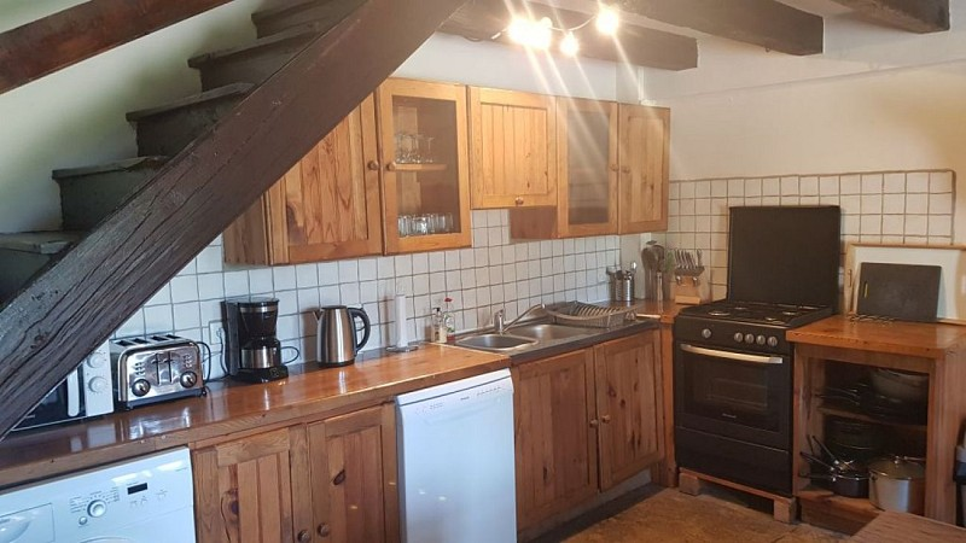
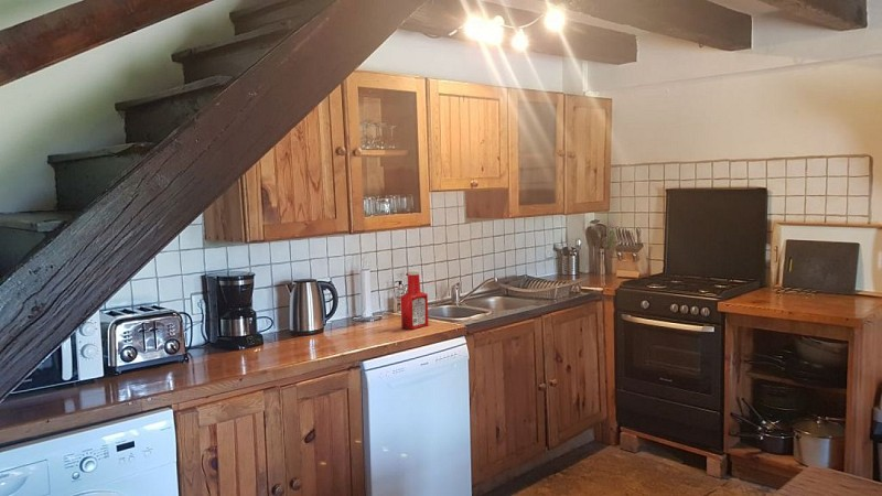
+ soap bottle [399,269,429,331]
